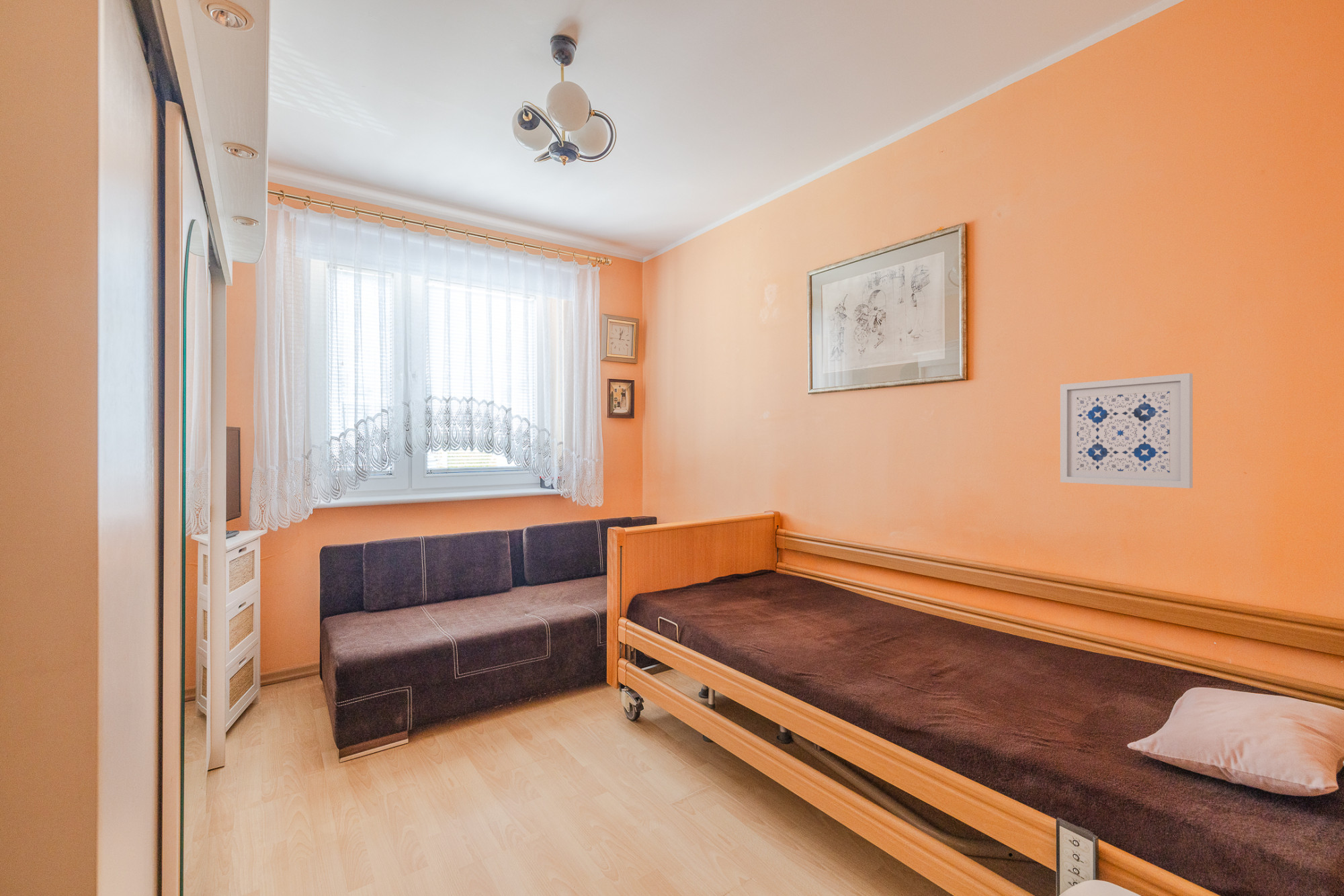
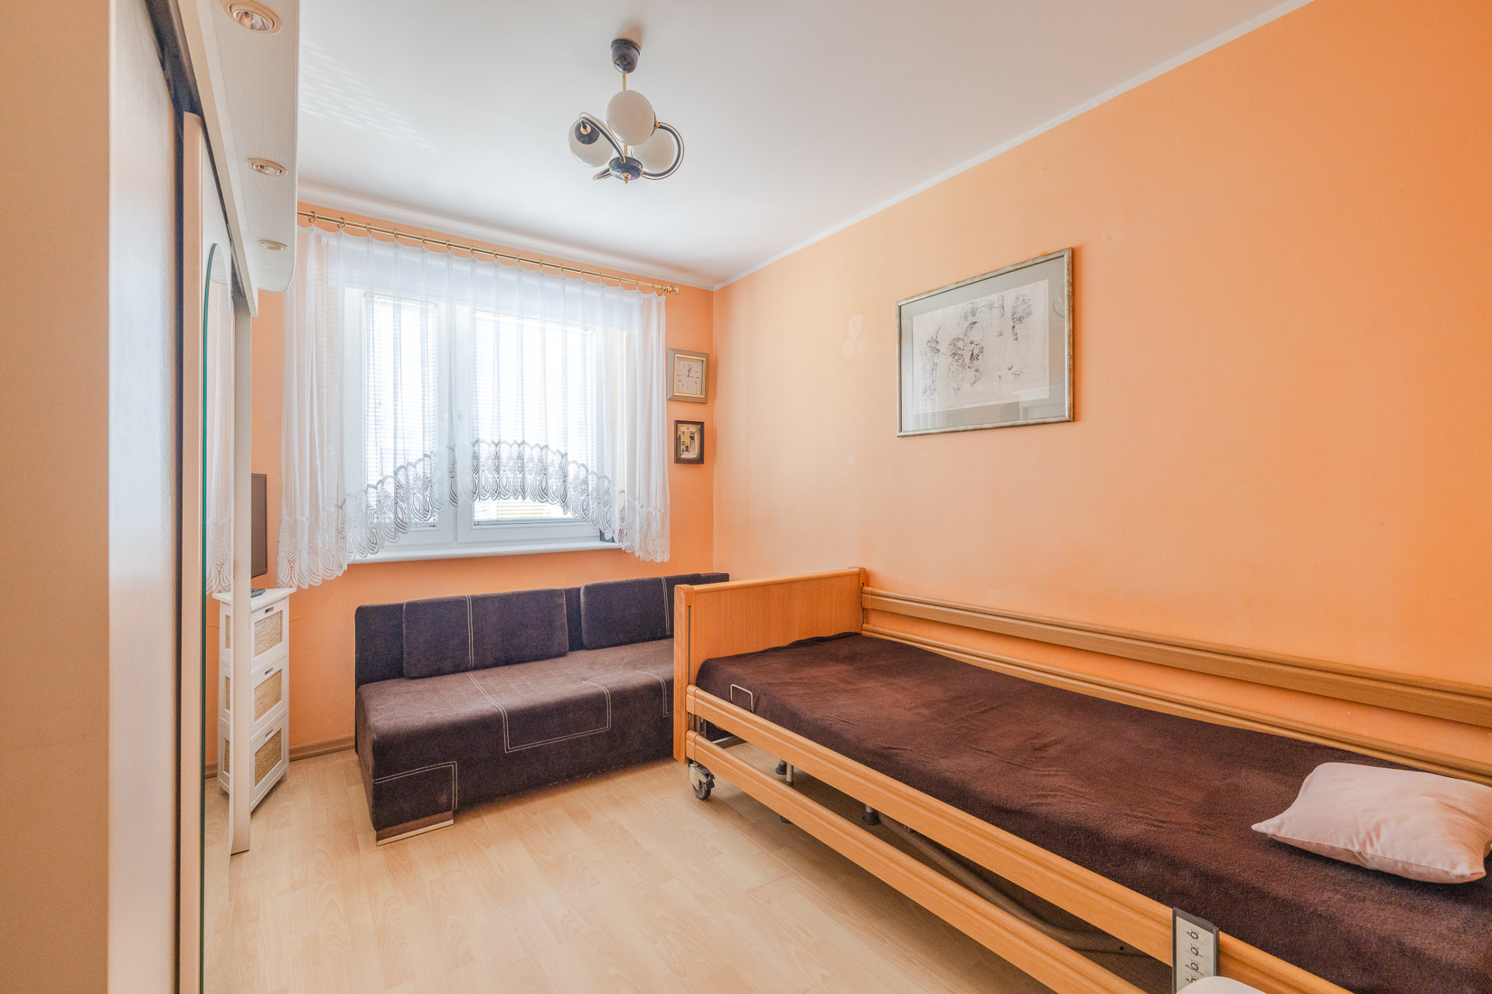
- wall art [1060,373,1193,489]
